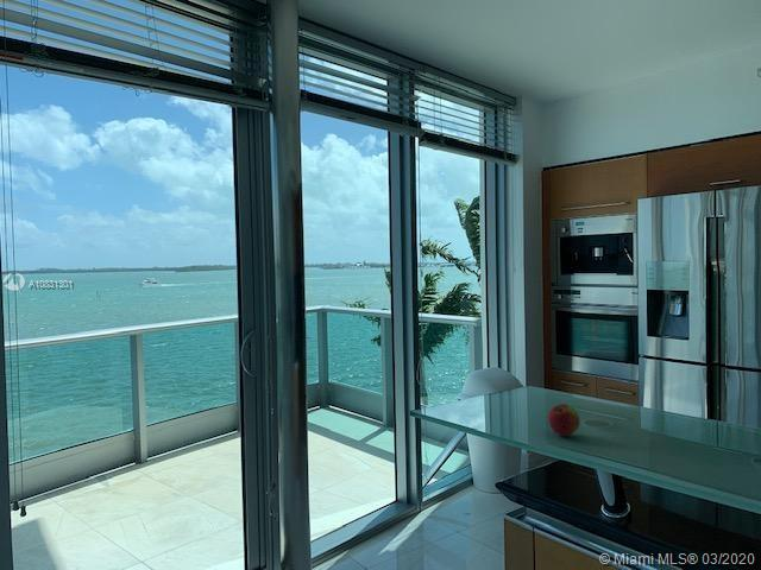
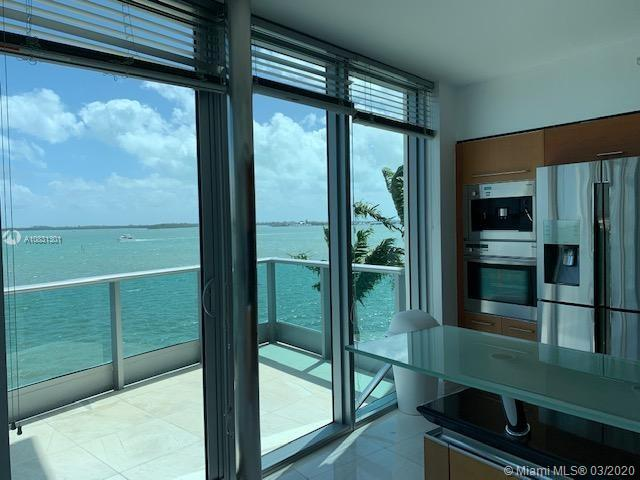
- apple [547,403,581,437]
